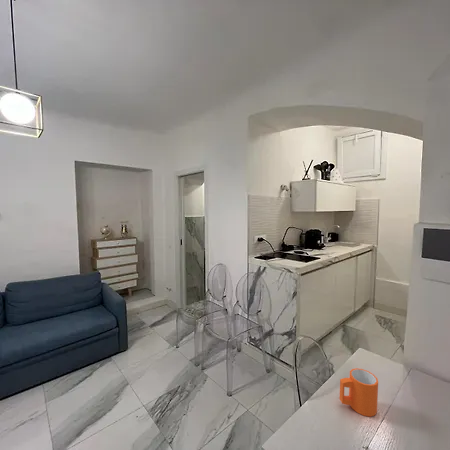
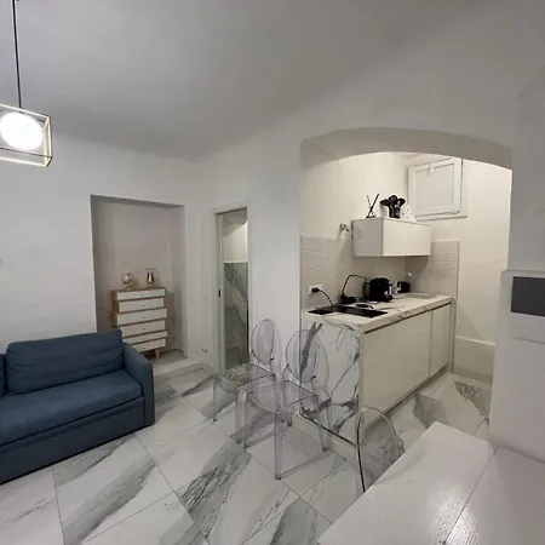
- mug [339,367,379,418]
